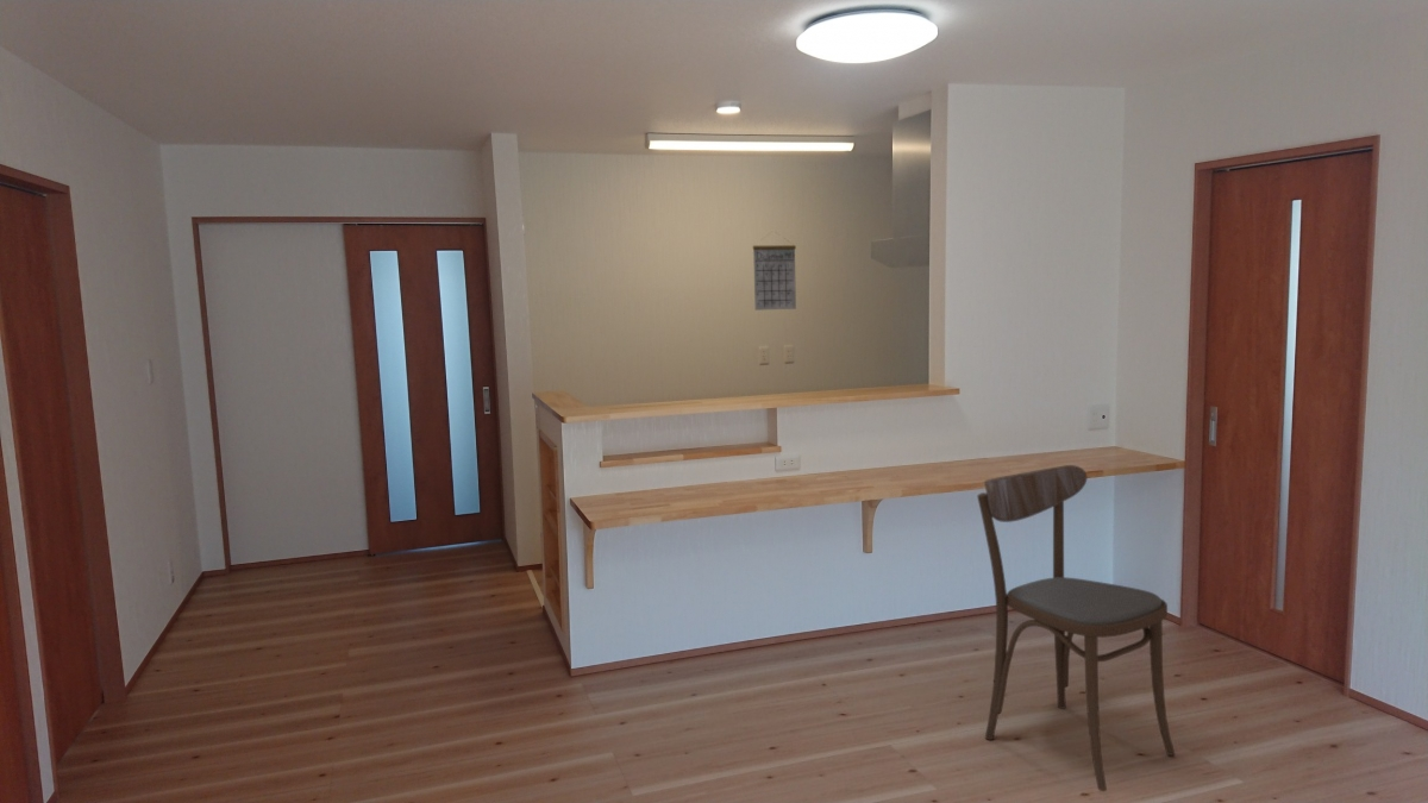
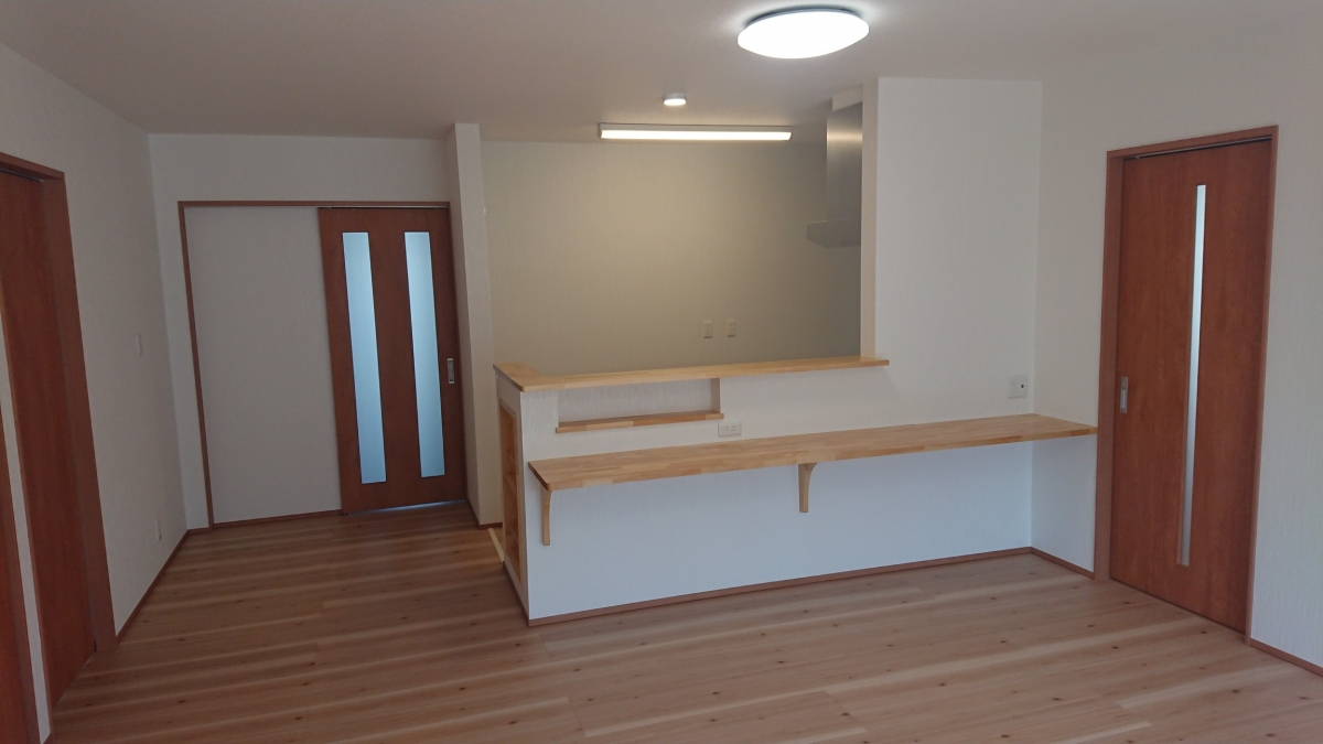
- calendar [752,232,797,312]
- dining chair [976,464,1176,792]
